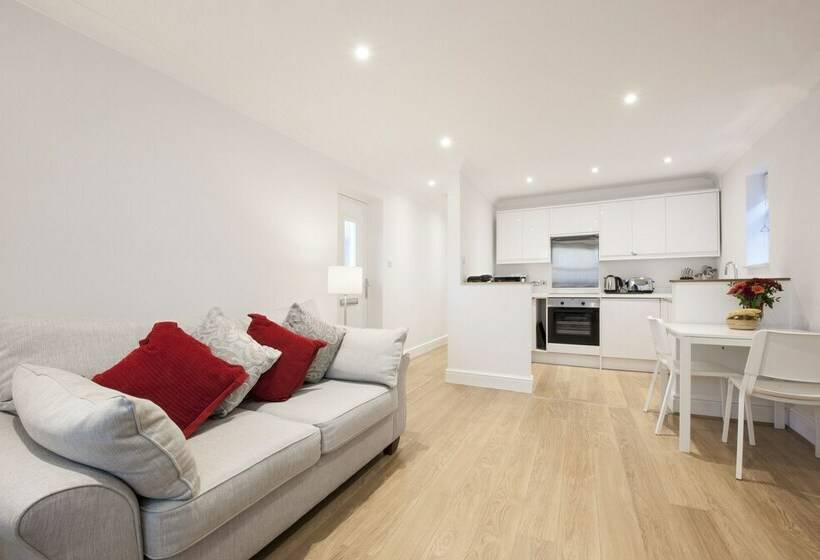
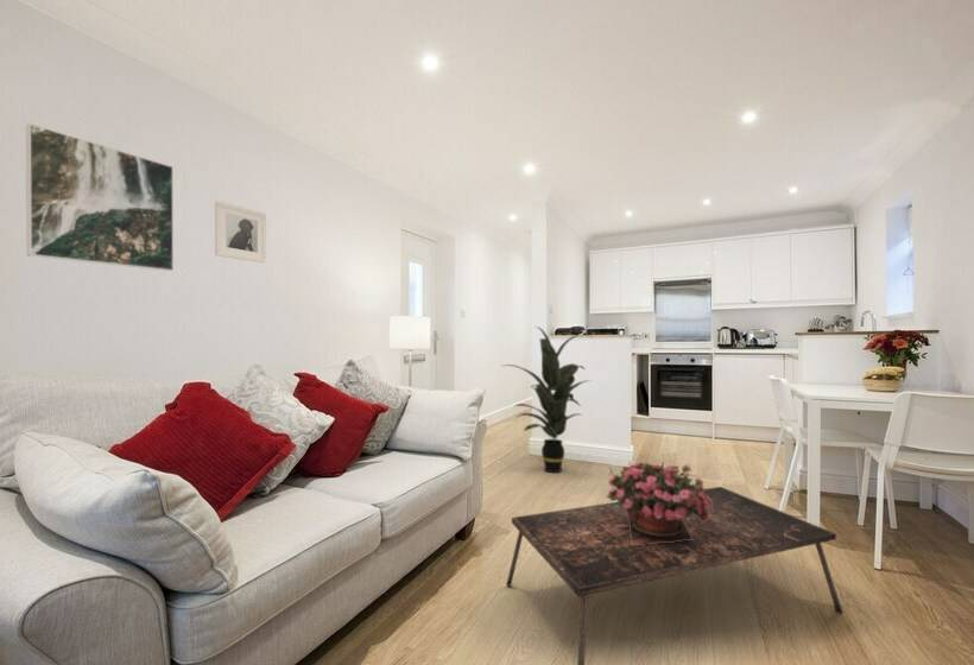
+ indoor plant [499,325,593,474]
+ potted flower [606,461,713,545]
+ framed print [25,122,175,272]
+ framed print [214,200,267,264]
+ coffee table [506,486,843,665]
